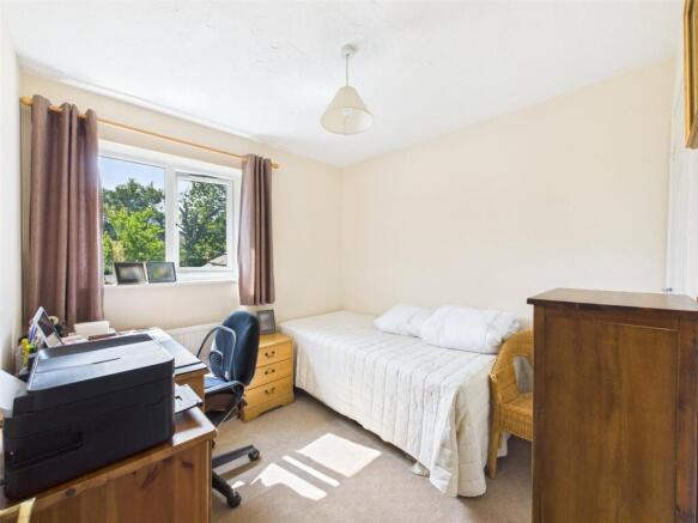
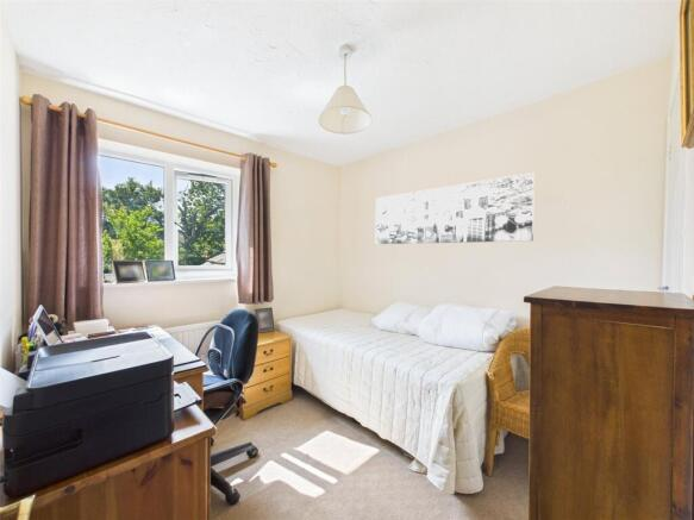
+ wall art [375,171,536,245]
